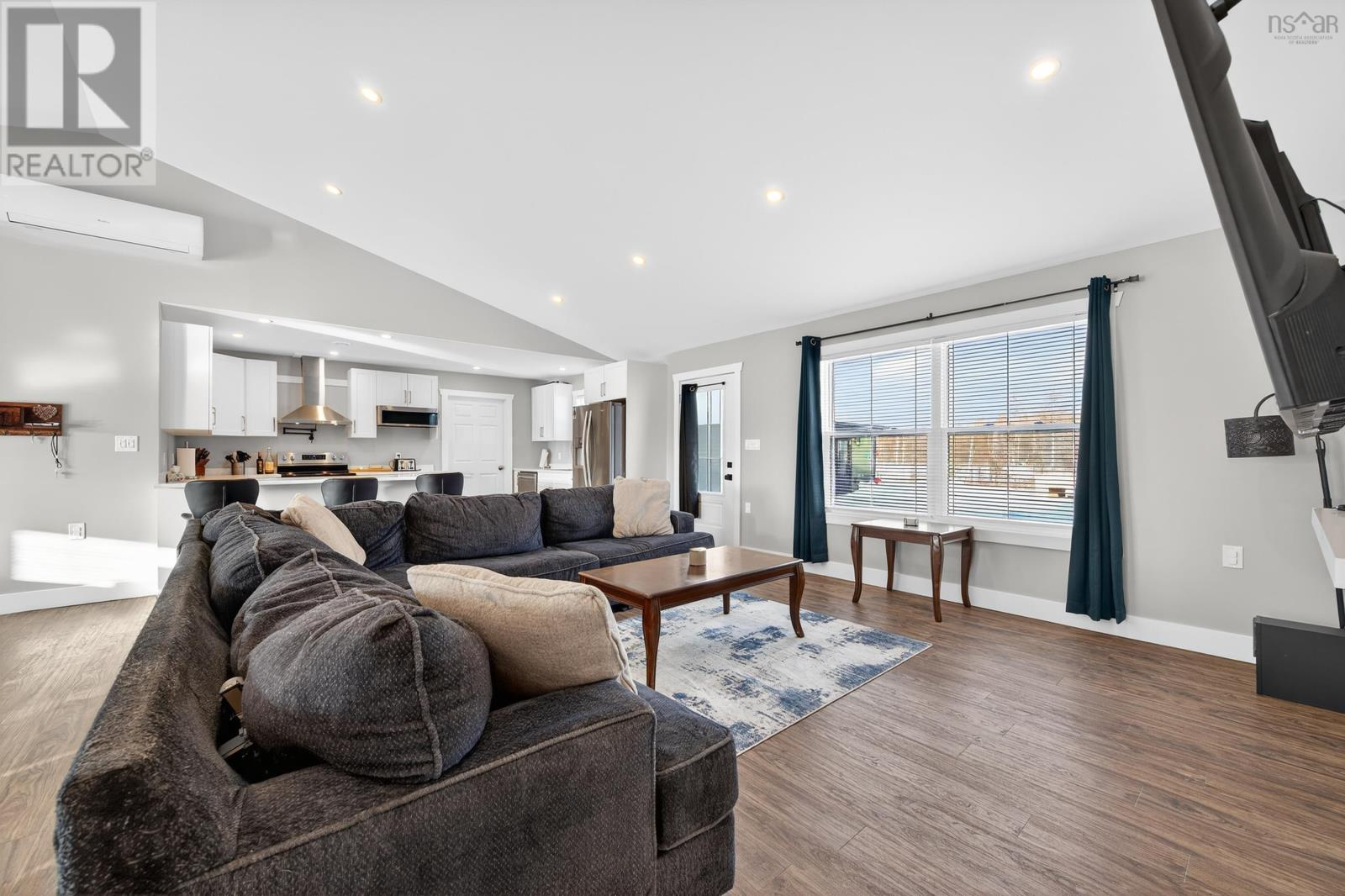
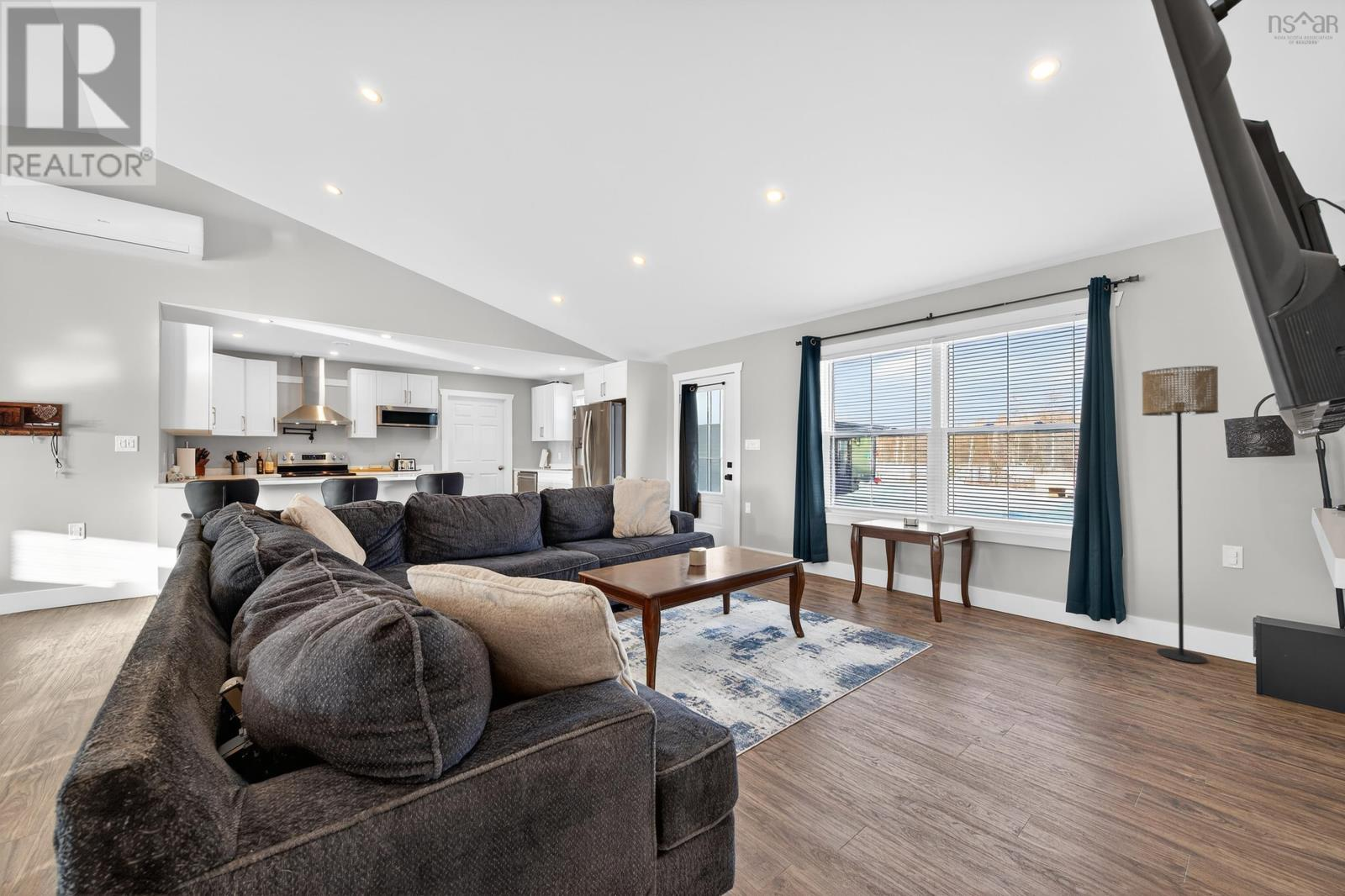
+ floor lamp [1141,365,1219,664]
